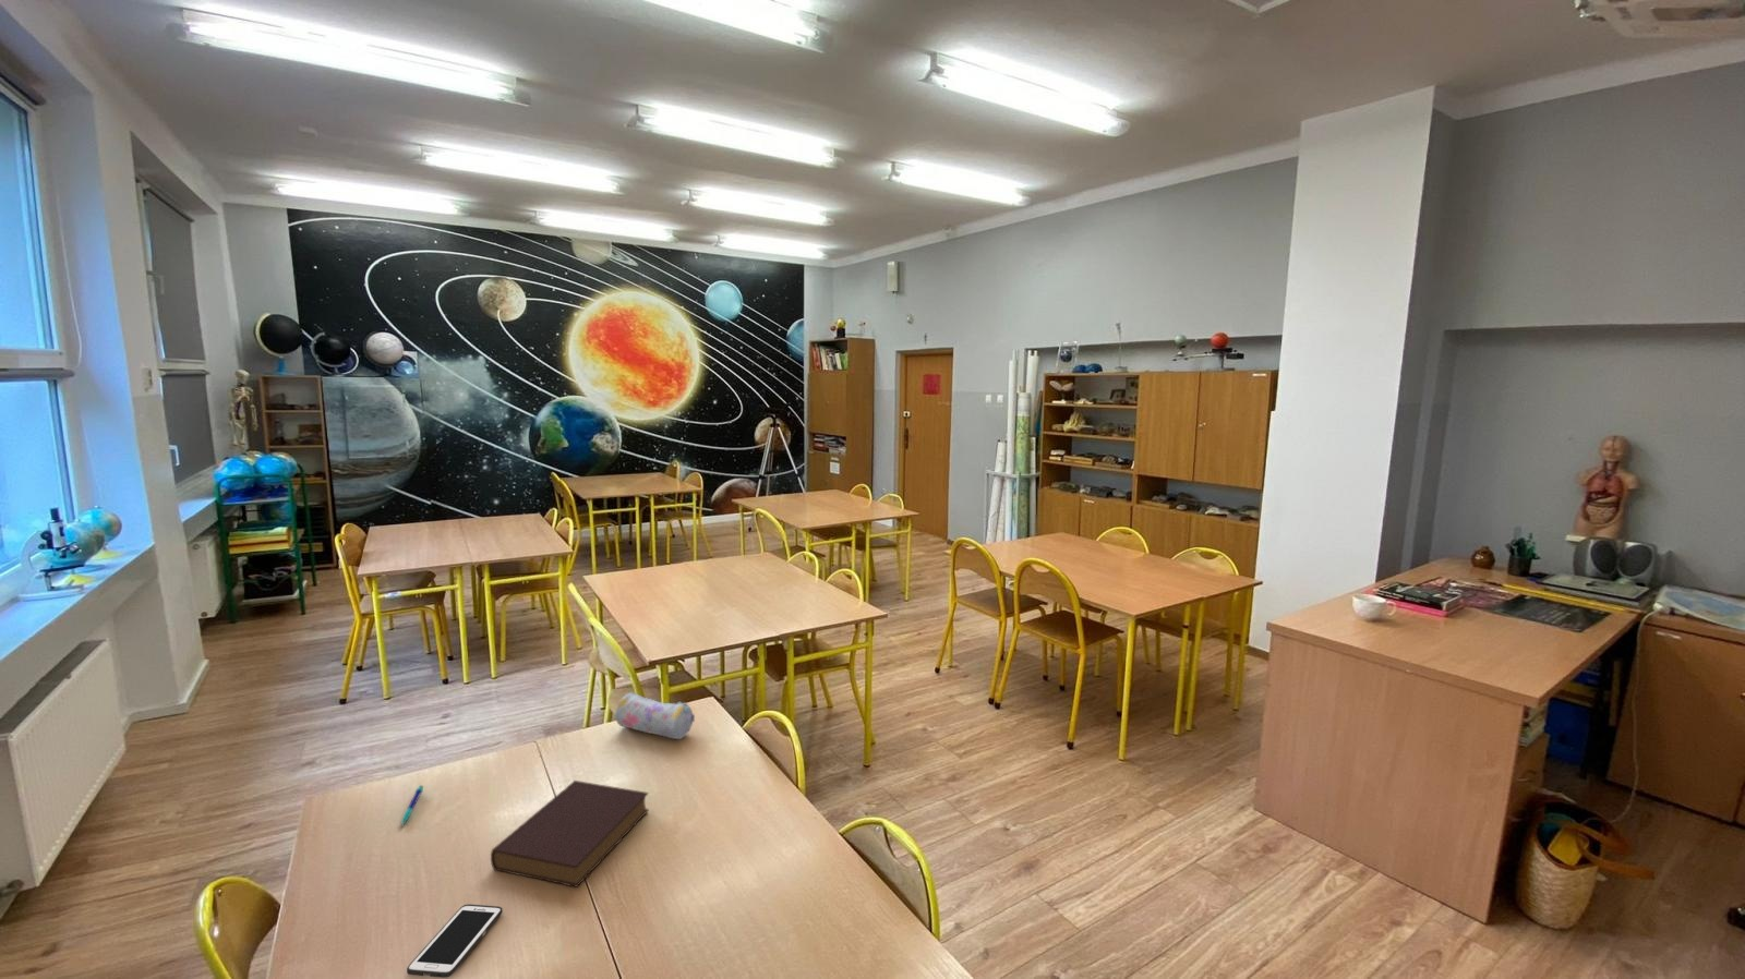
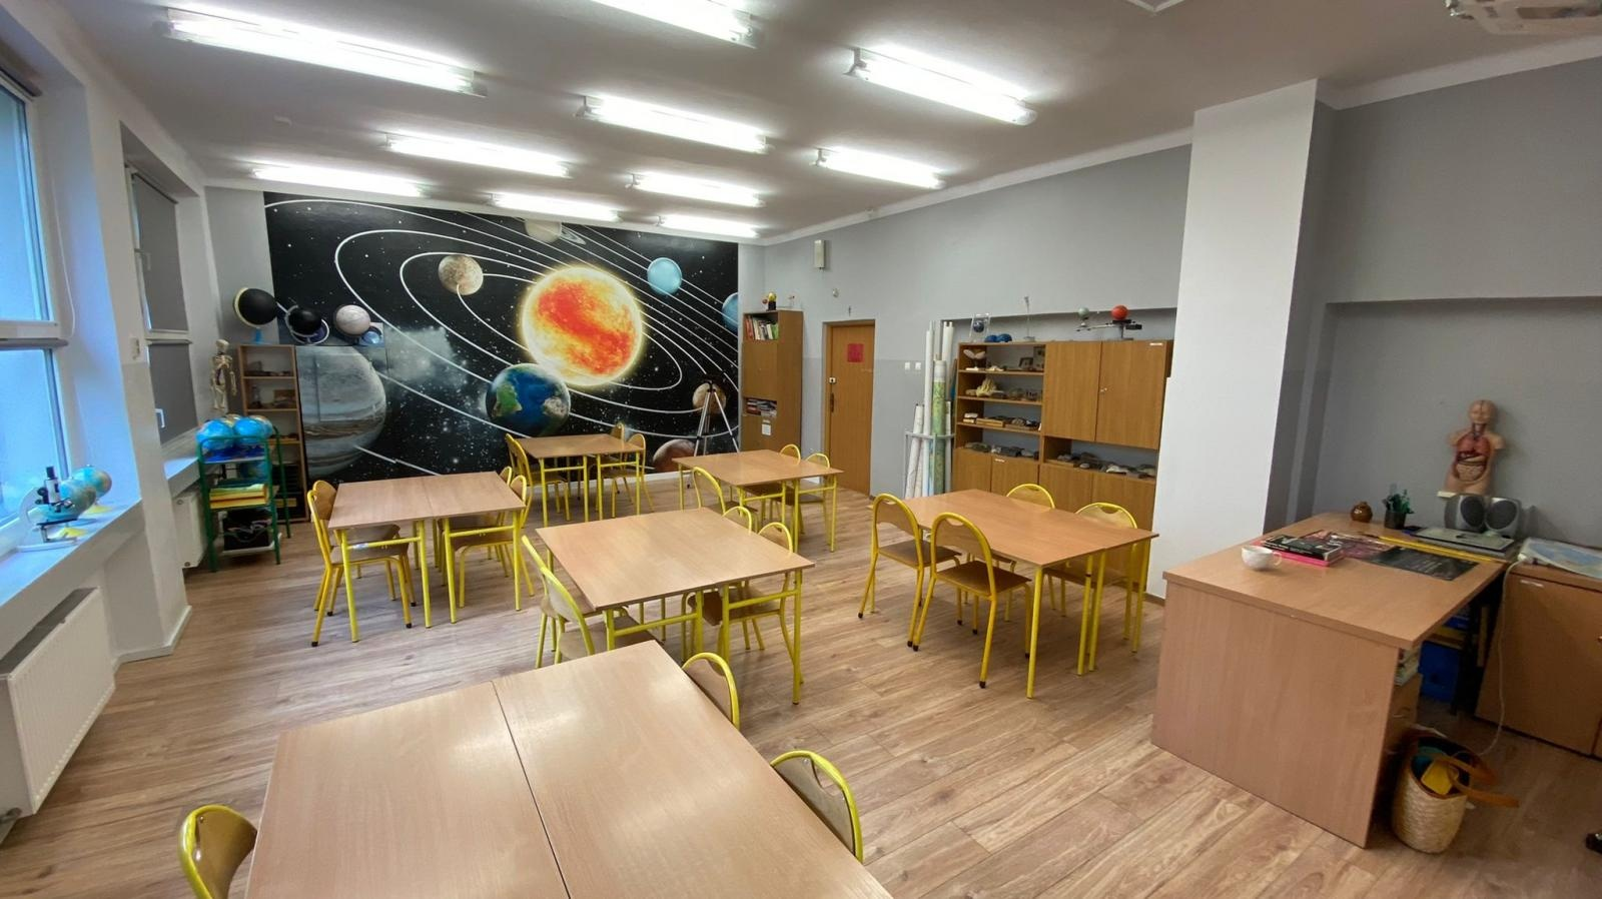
- cell phone [406,904,503,979]
- pen [400,784,424,828]
- pencil case [614,691,696,741]
- book [490,780,650,888]
